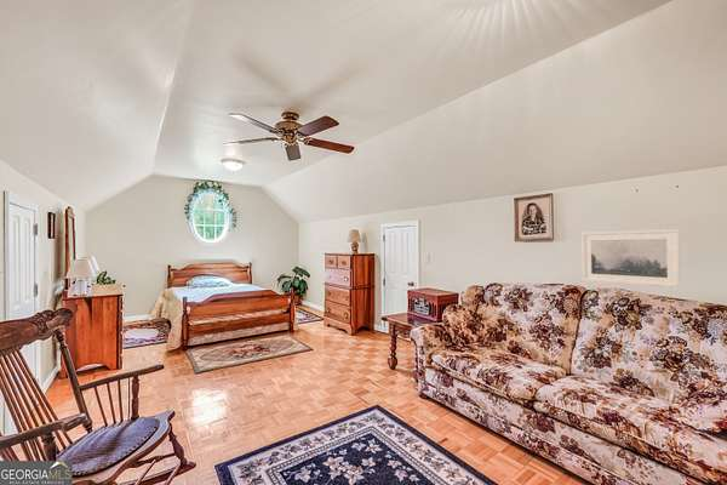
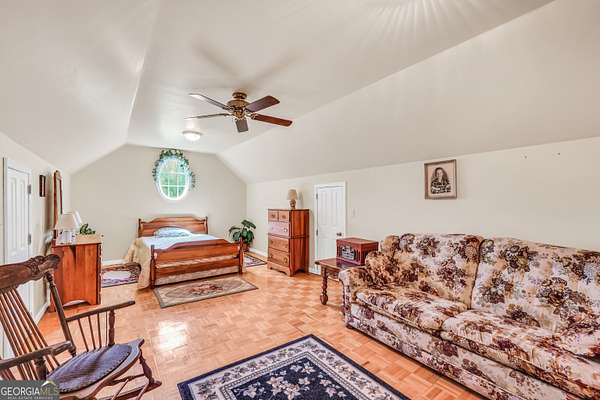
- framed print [580,228,682,289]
